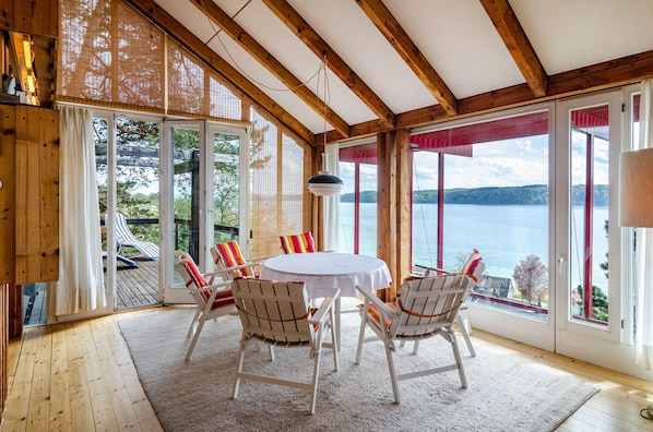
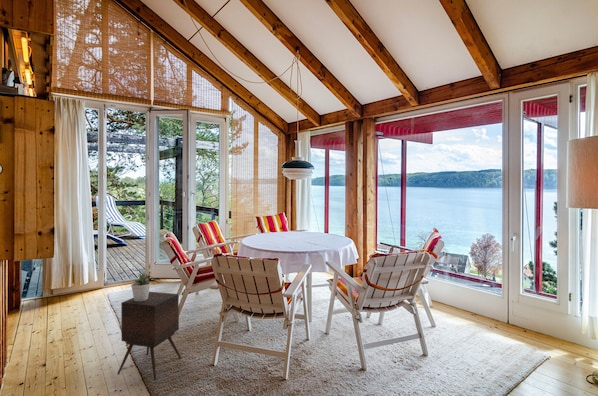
+ potted plant [130,272,152,302]
+ side table [116,291,182,381]
